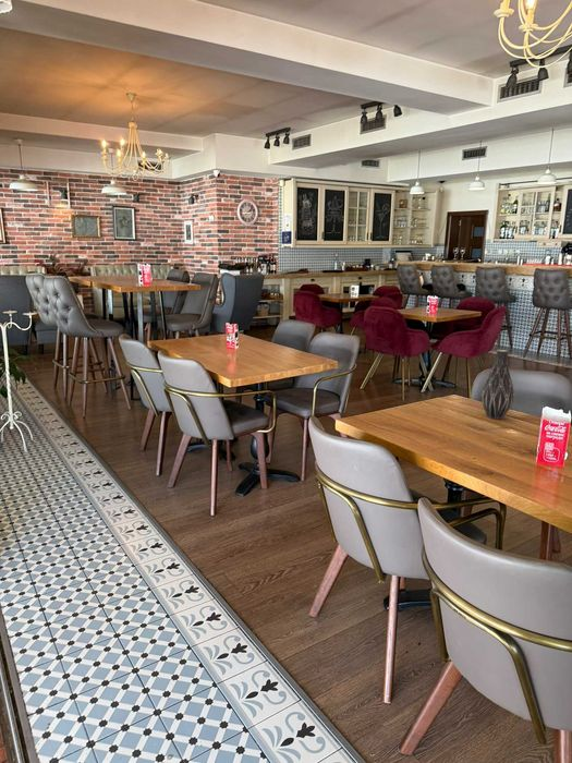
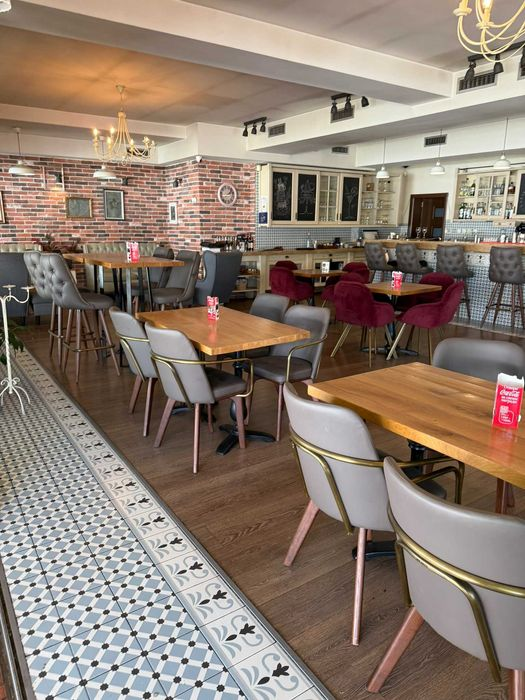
- vase [480,349,515,420]
